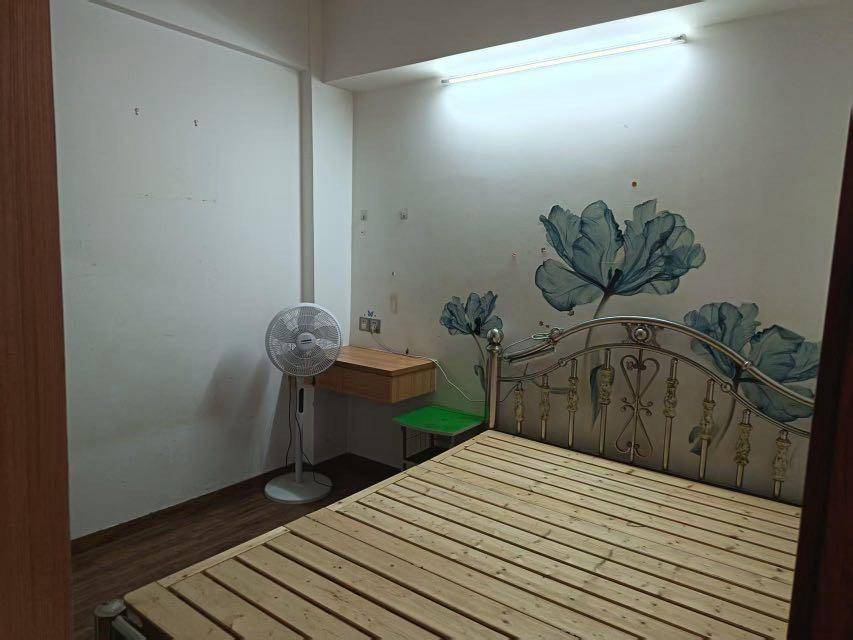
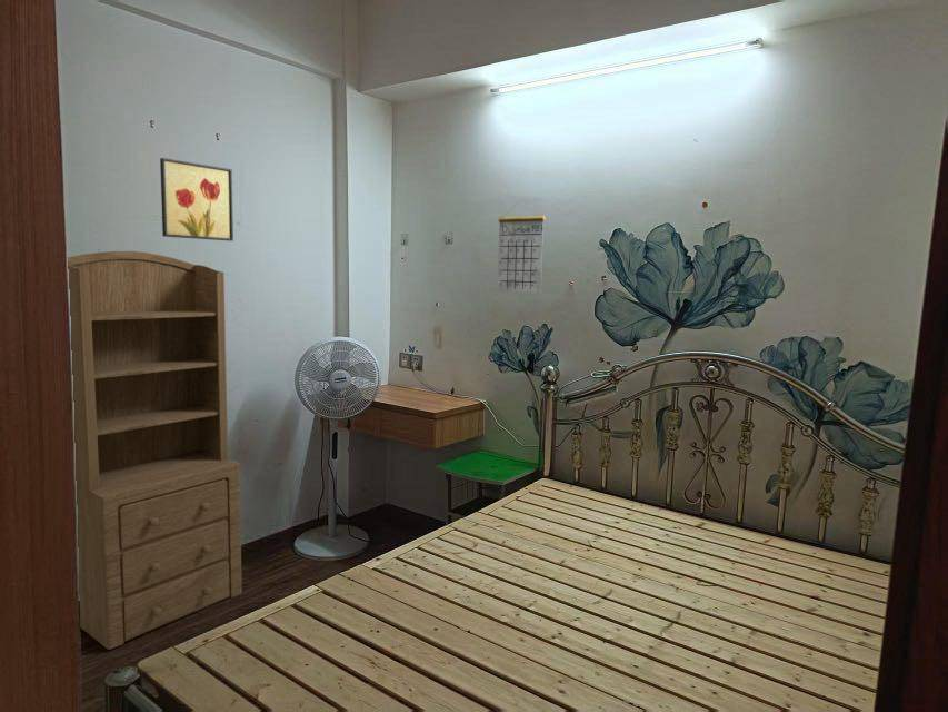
+ wall art [159,157,234,243]
+ shelving unit [67,250,243,651]
+ calendar [497,198,547,295]
